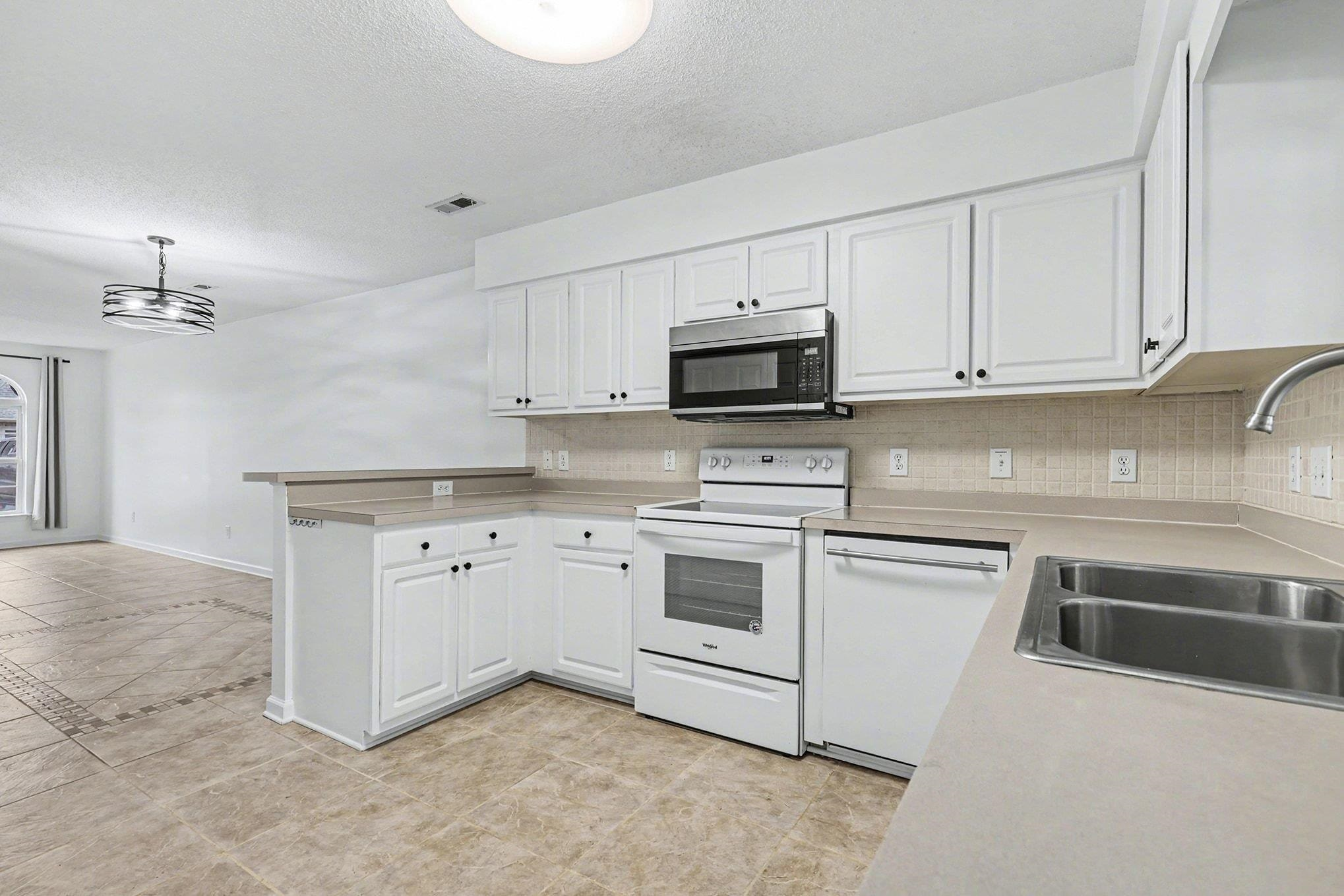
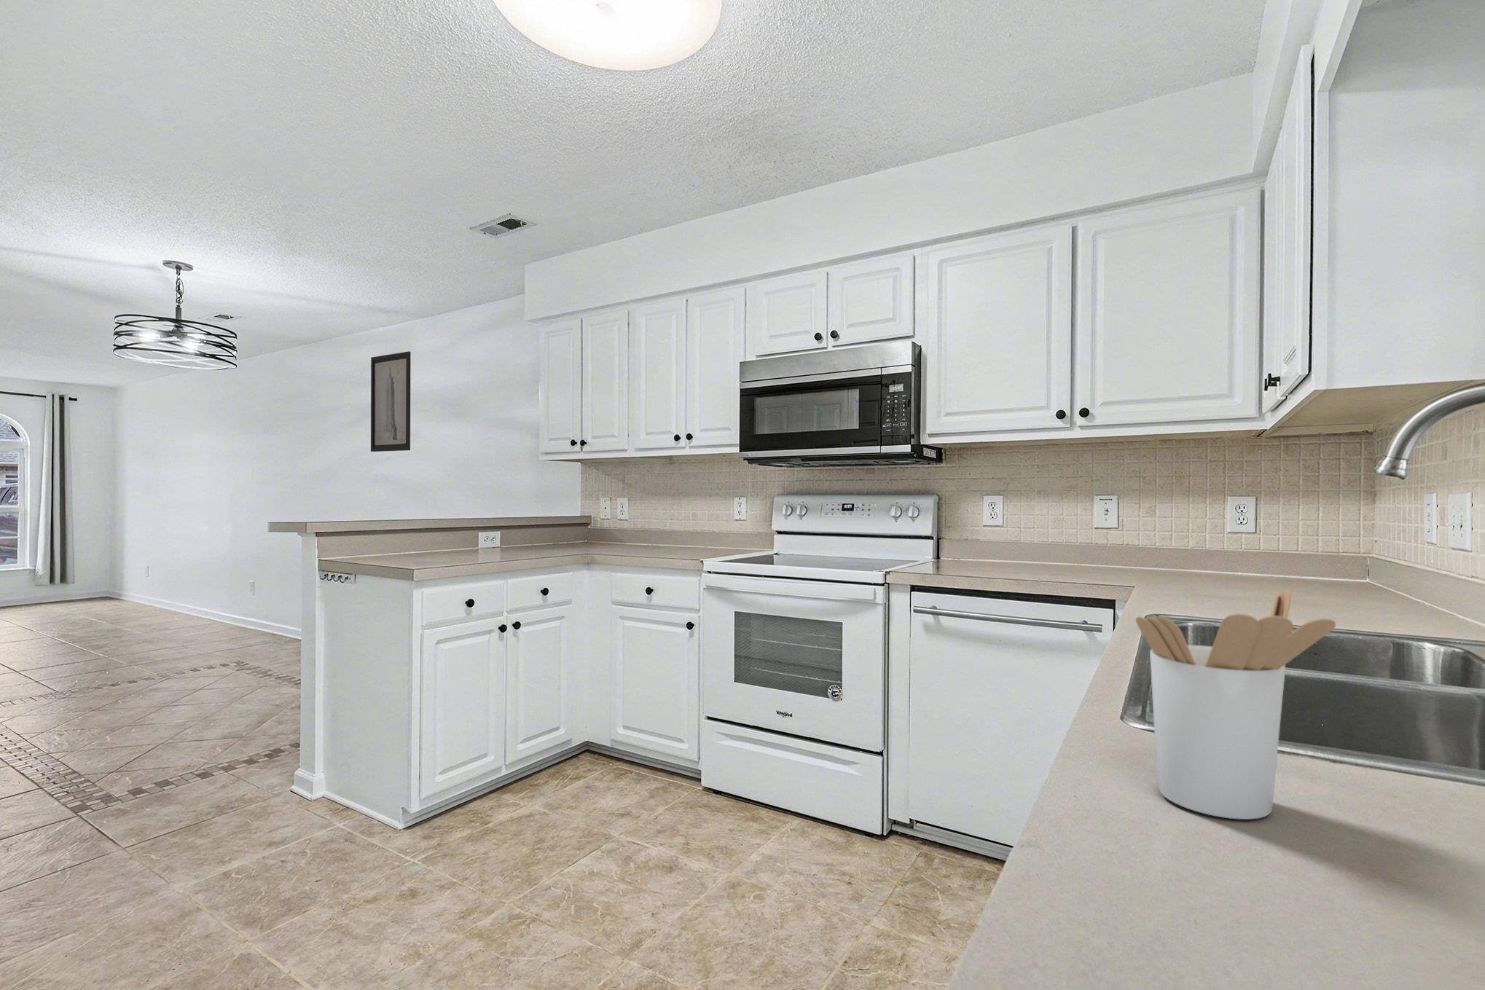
+ wall art [370,351,412,452]
+ utensil holder [1135,589,1337,820]
